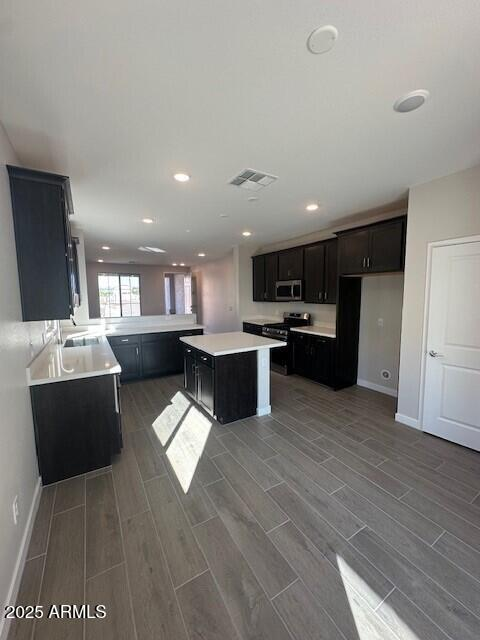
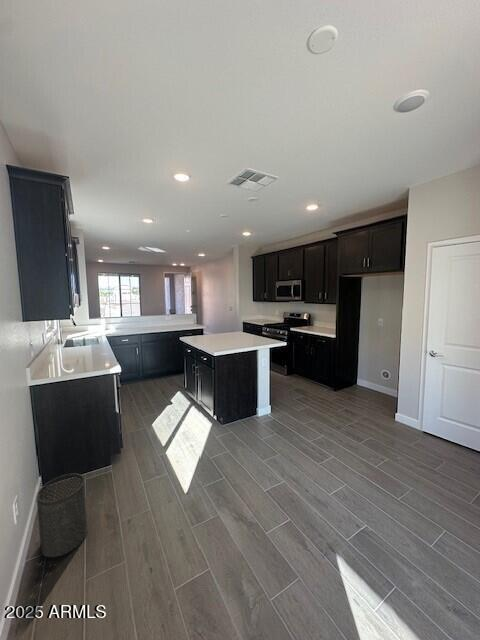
+ trash can [35,472,89,559]
